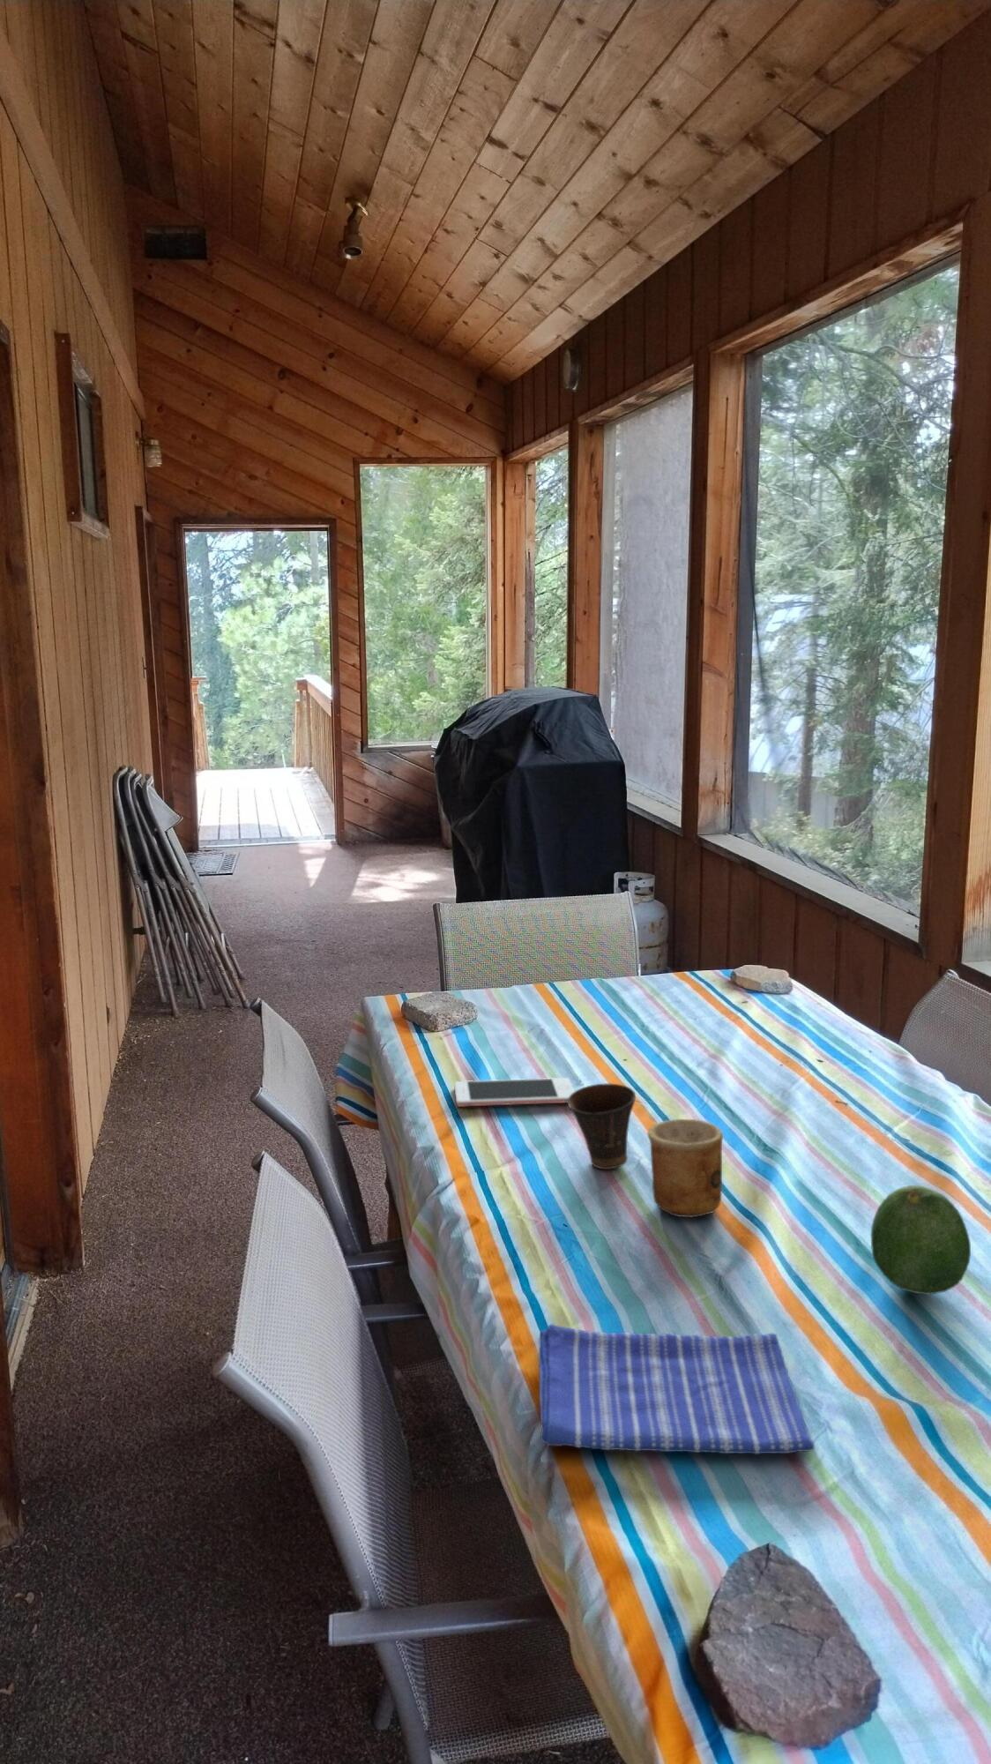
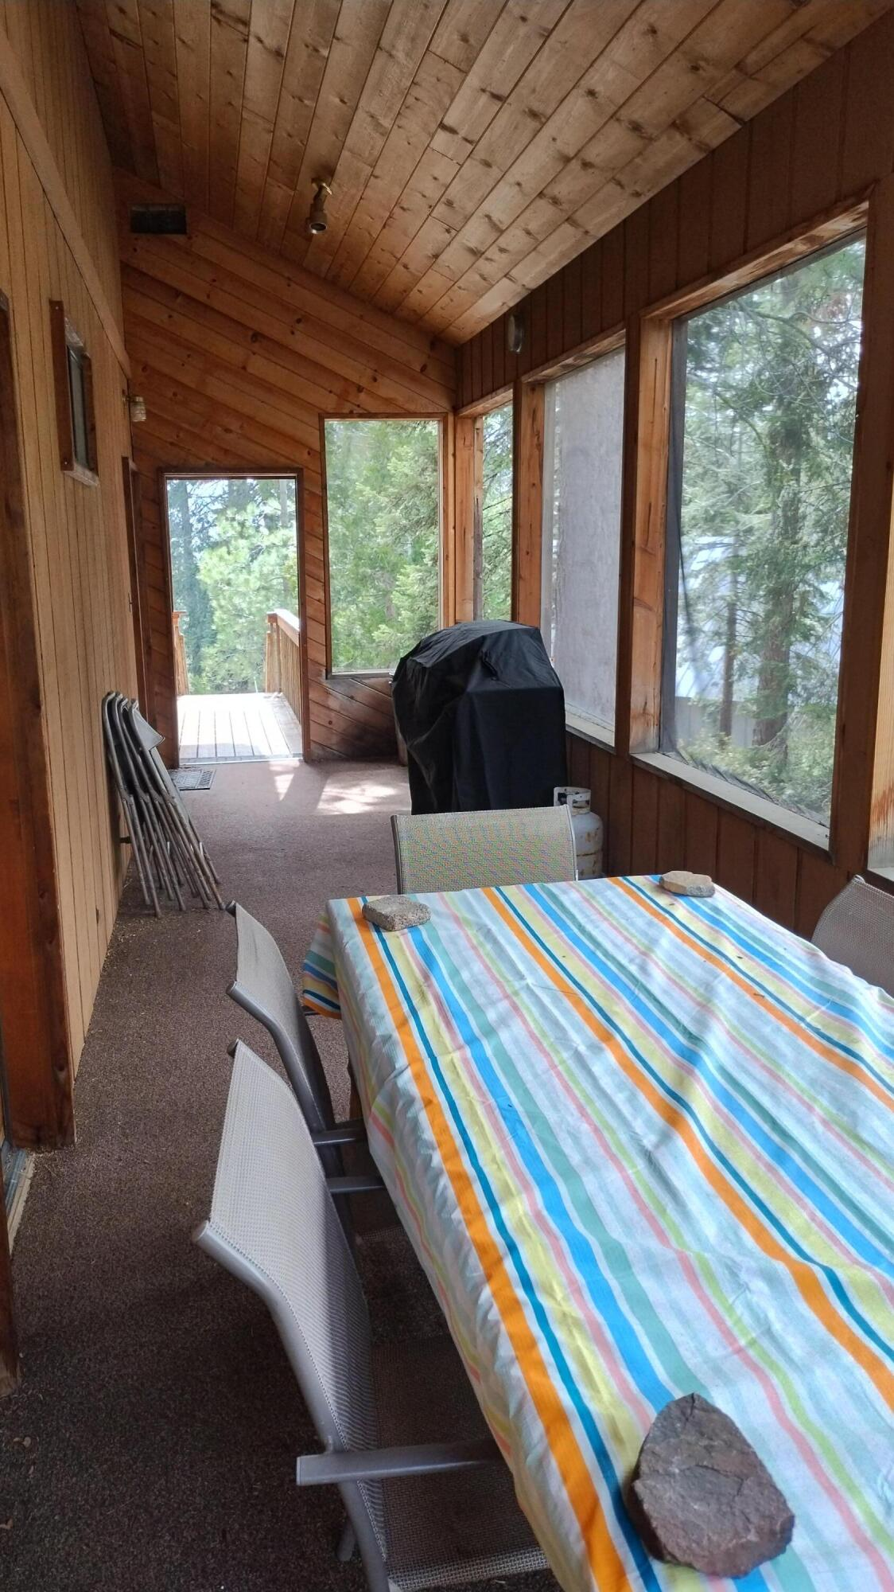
- dish towel [538,1323,815,1455]
- fruit [870,1185,972,1295]
- cup [646,1118,723,1218]
- cell phone [454,1077,574,1107]
- cup [567,1082,636,1170]
